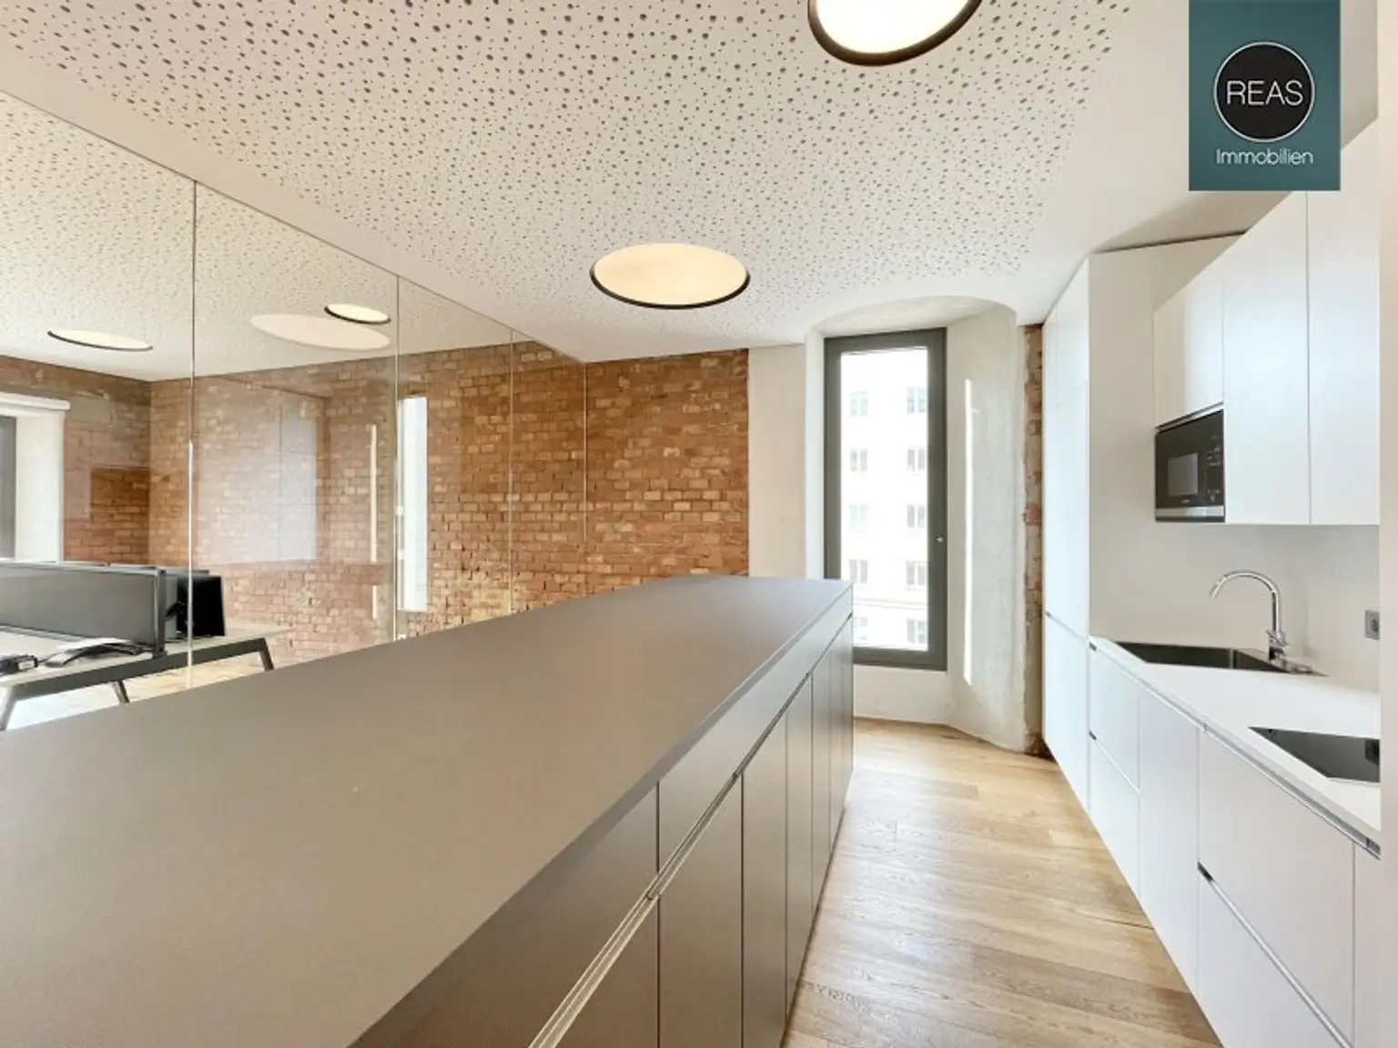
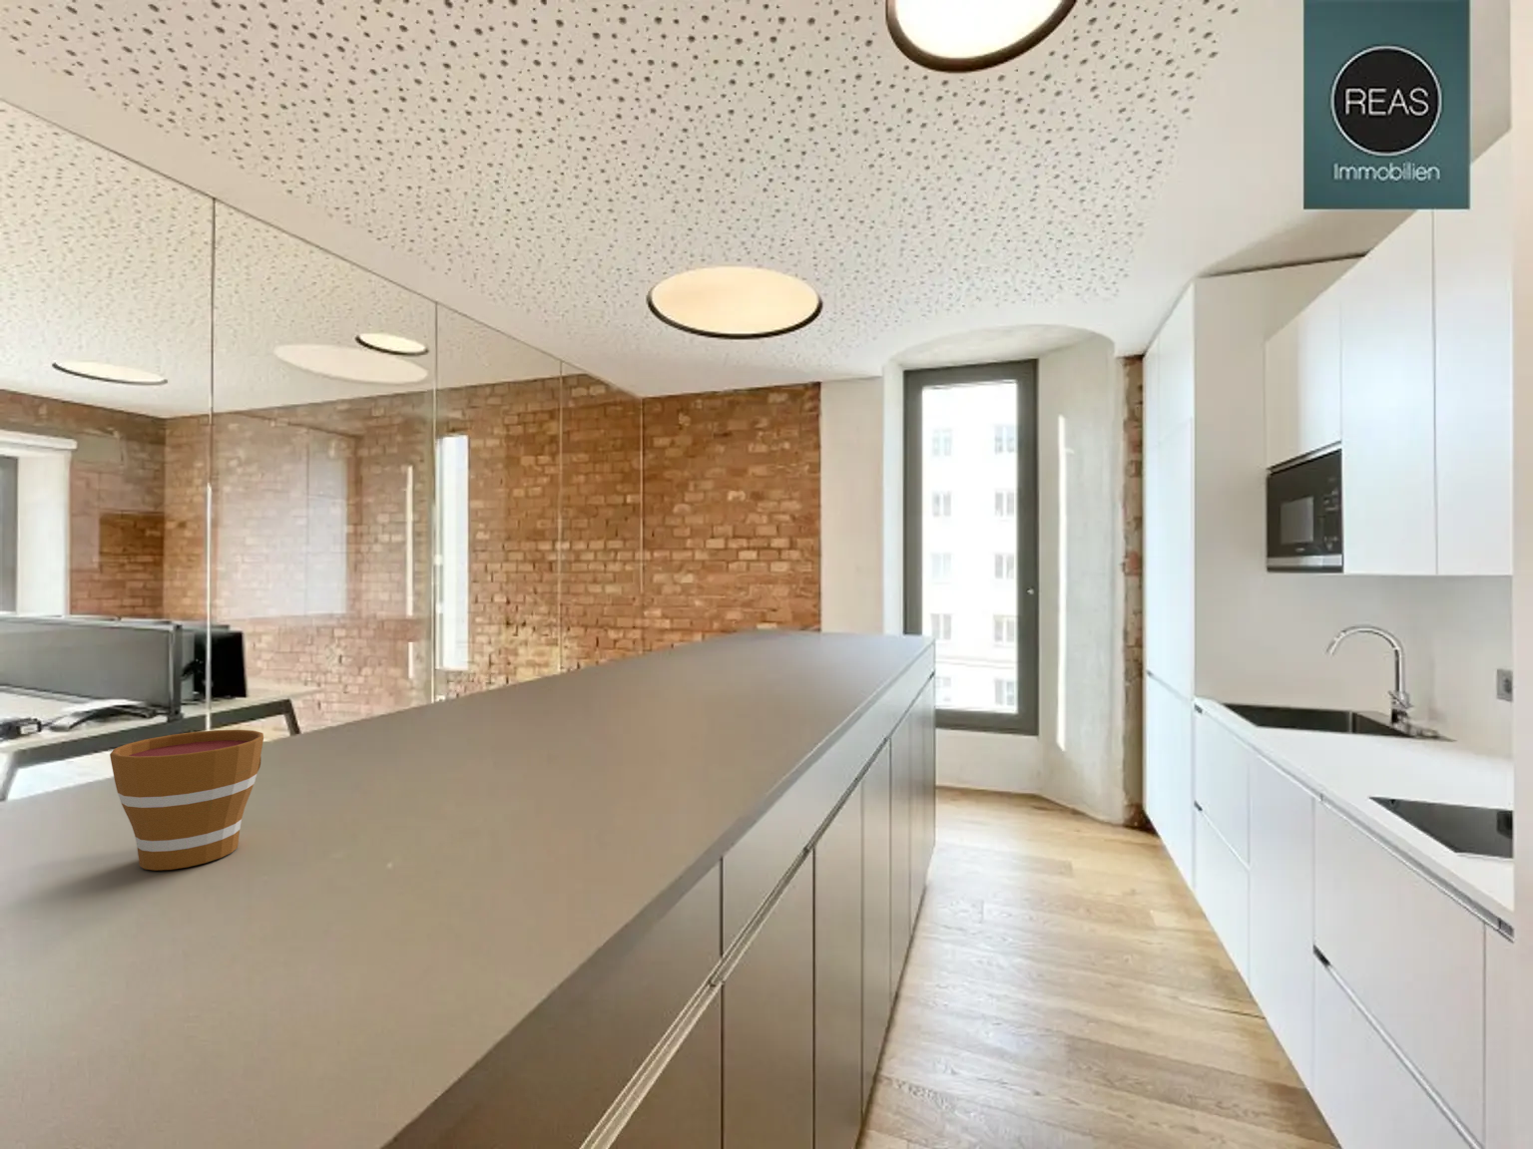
+ cup [109,729,264,871]
